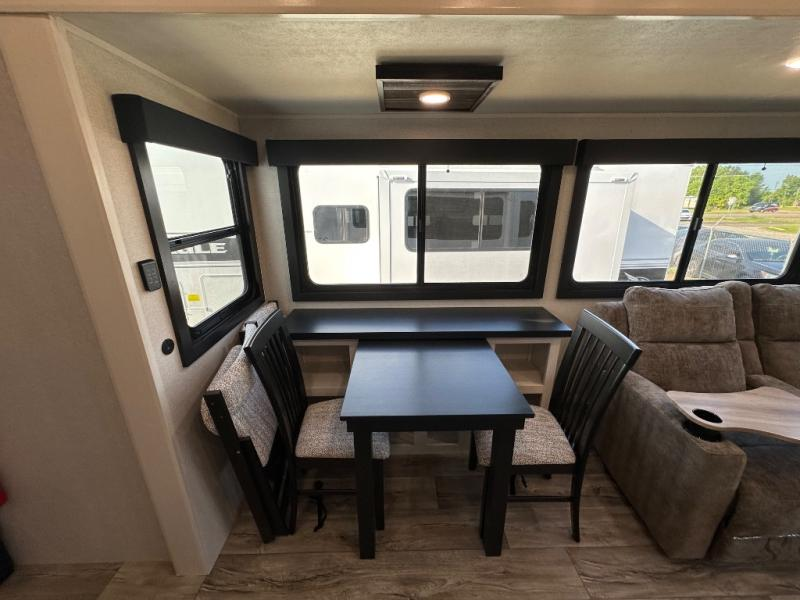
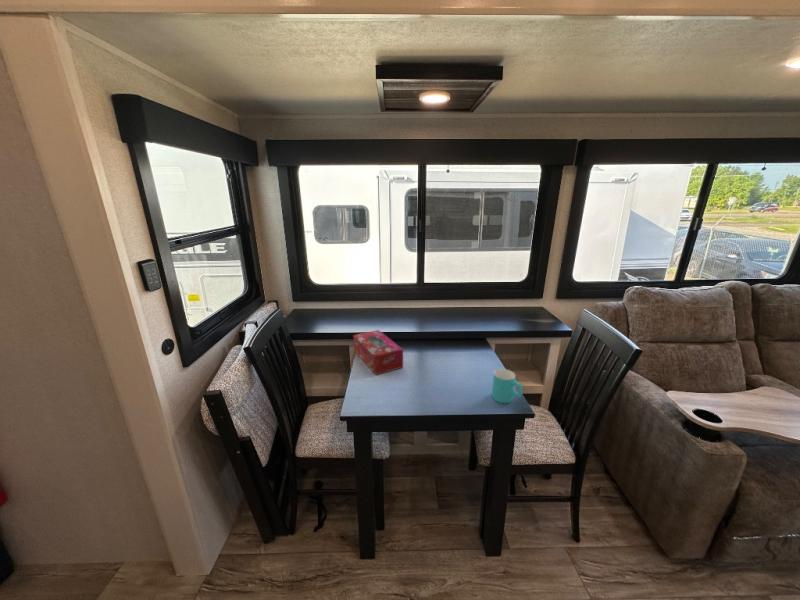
+ tissue box [352,329,404,376]
+ cup [491,368,524,404]
